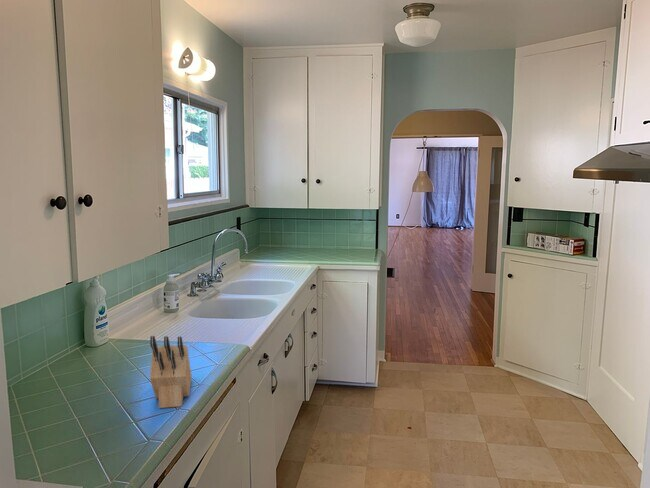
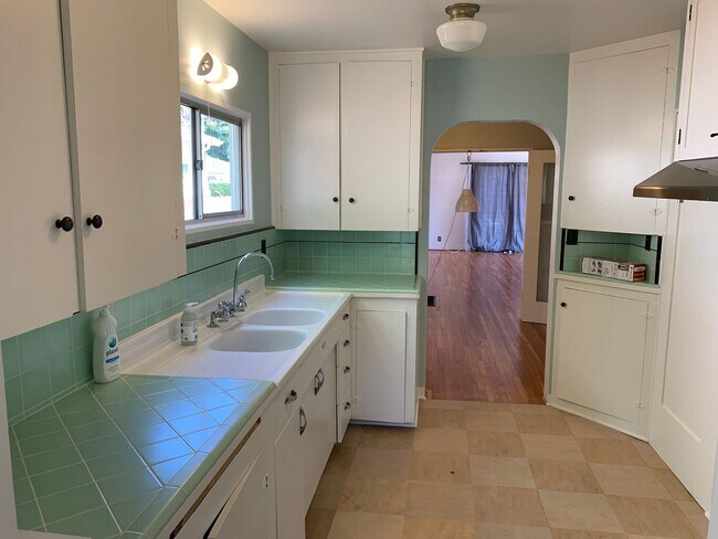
- knife block [149,335,193,409]
